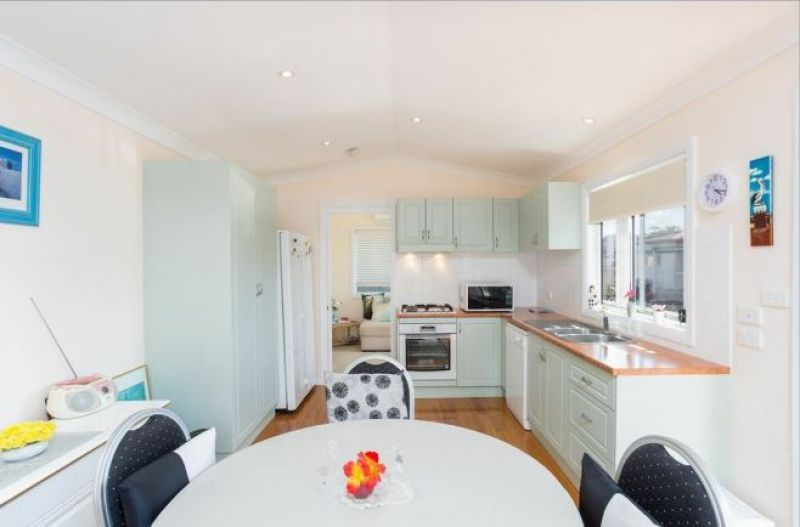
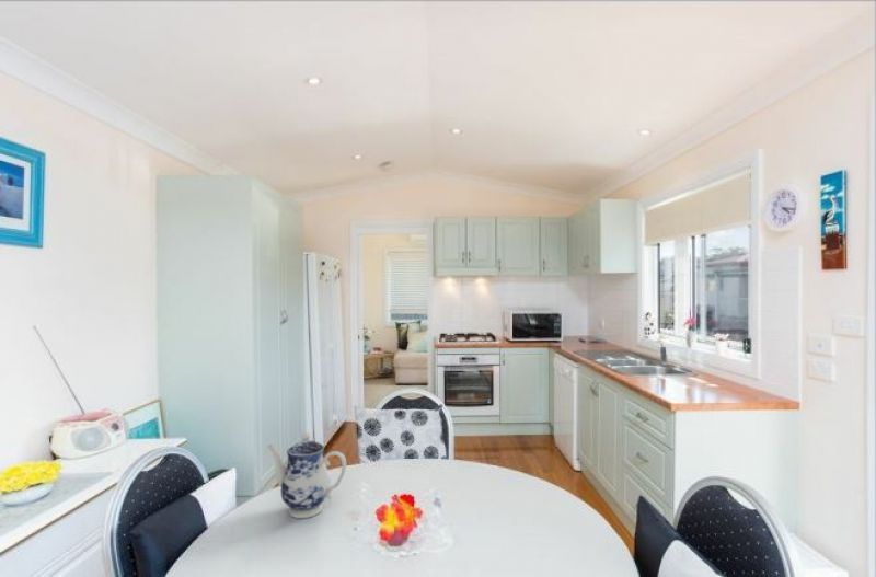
+ teapot [266,430,347,519]
